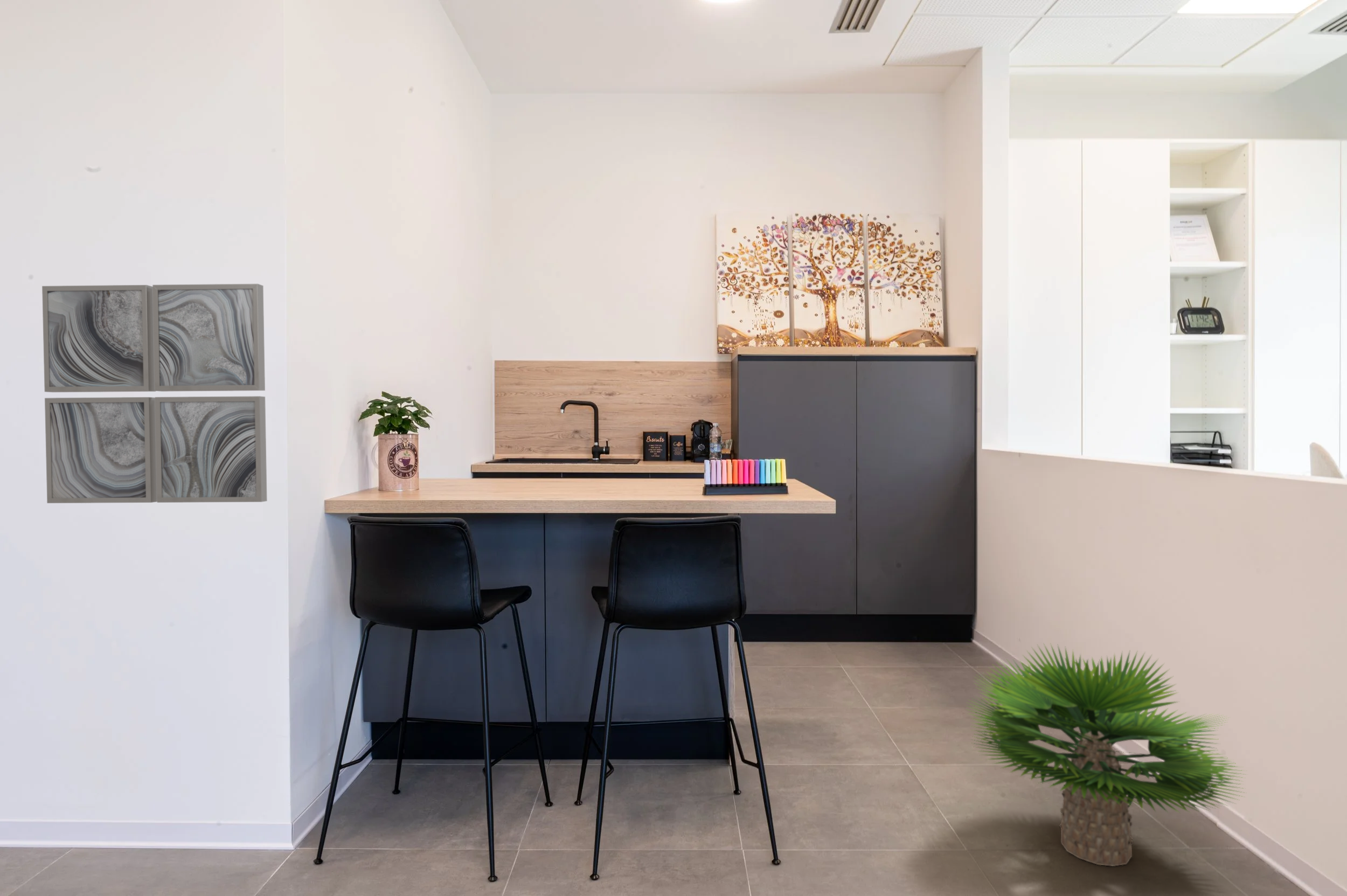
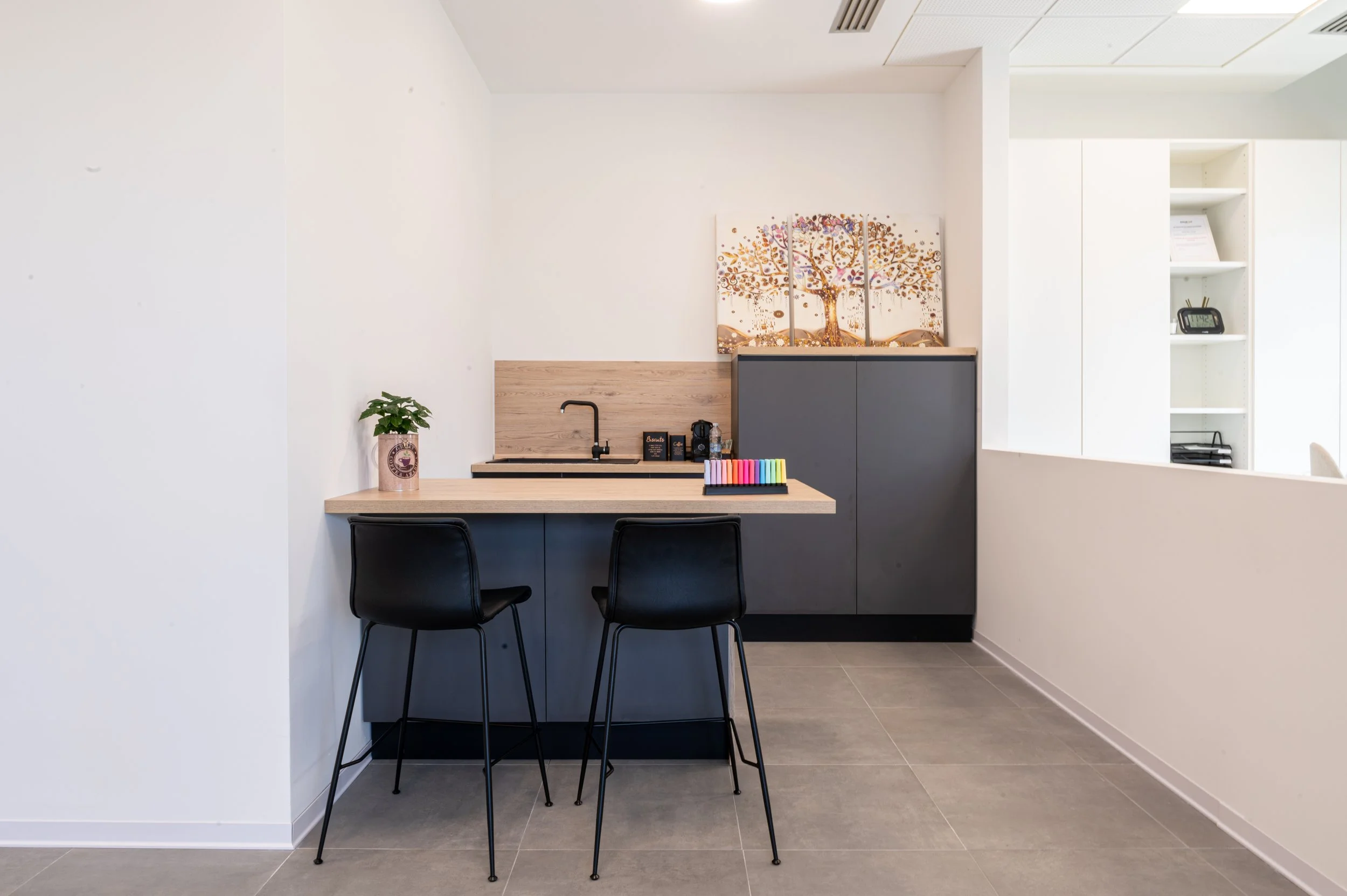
- potted plant [966,642,1248,867]
- wall art [41,283,268,504]
